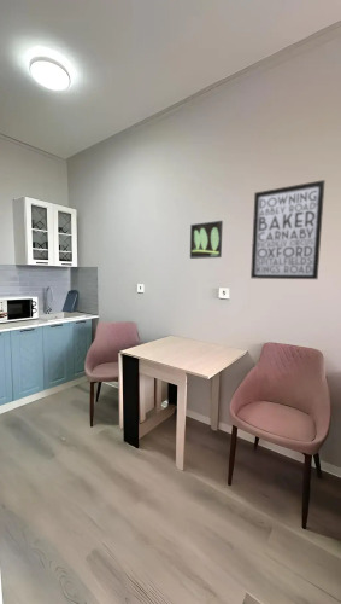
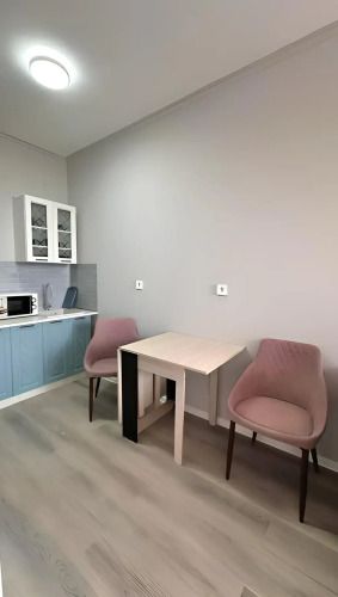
- wall art [249,179,327,280]
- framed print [189,220,224,260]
